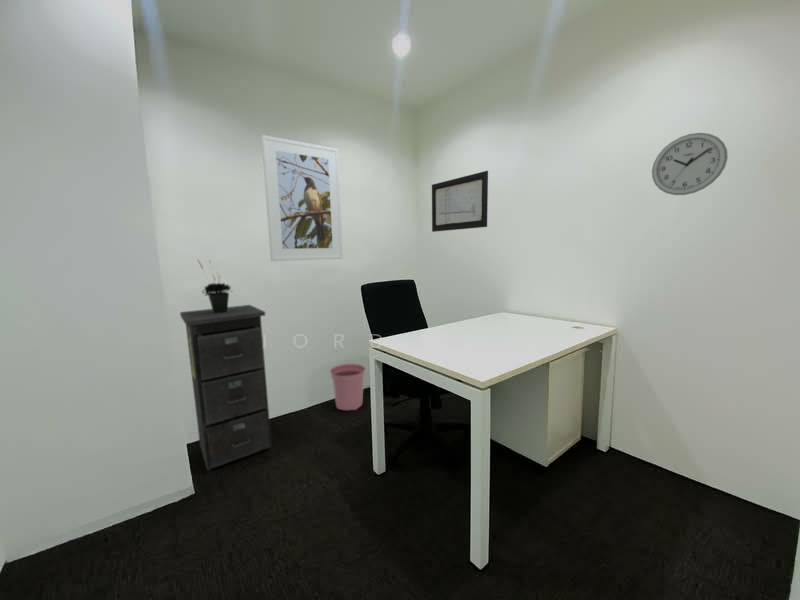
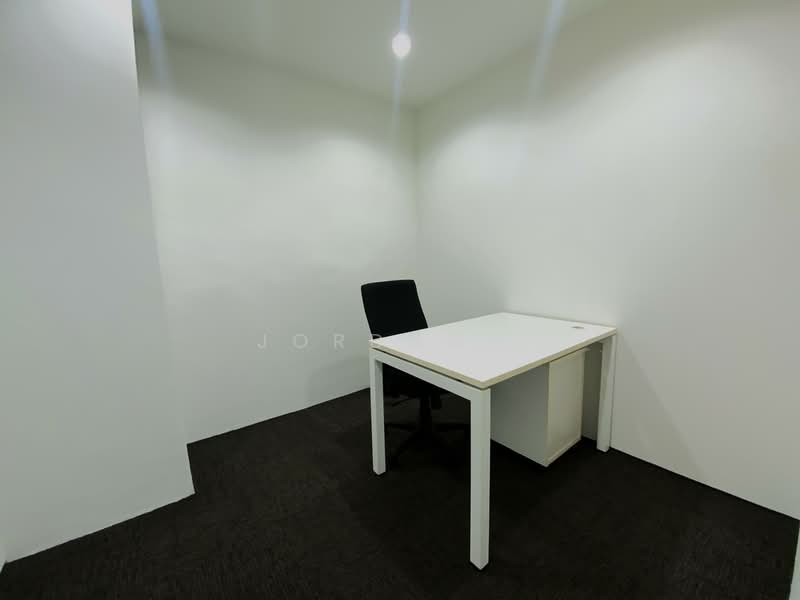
- wall clock [651,132,729,196]
- filing cabinet [179,304,273,472]
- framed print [260,134,344,262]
- potted plant [197,259,233,313]
- wall art [431,170,489,233]
- plant pot [329,363,366,411]
